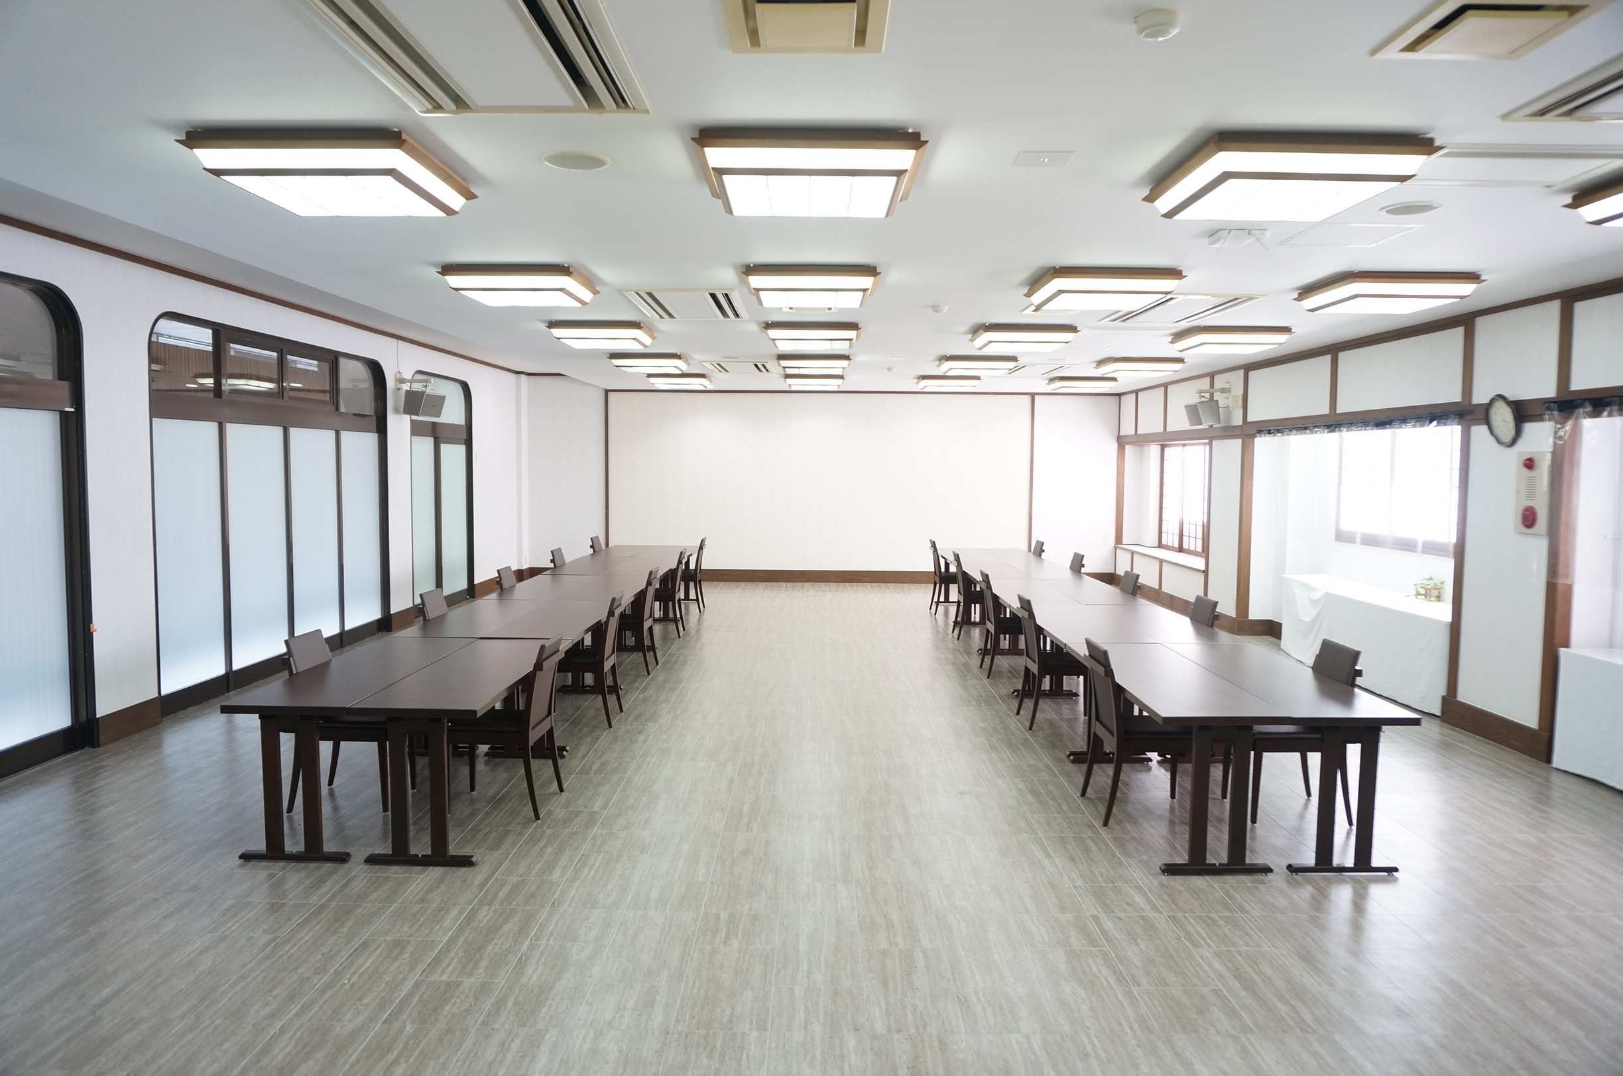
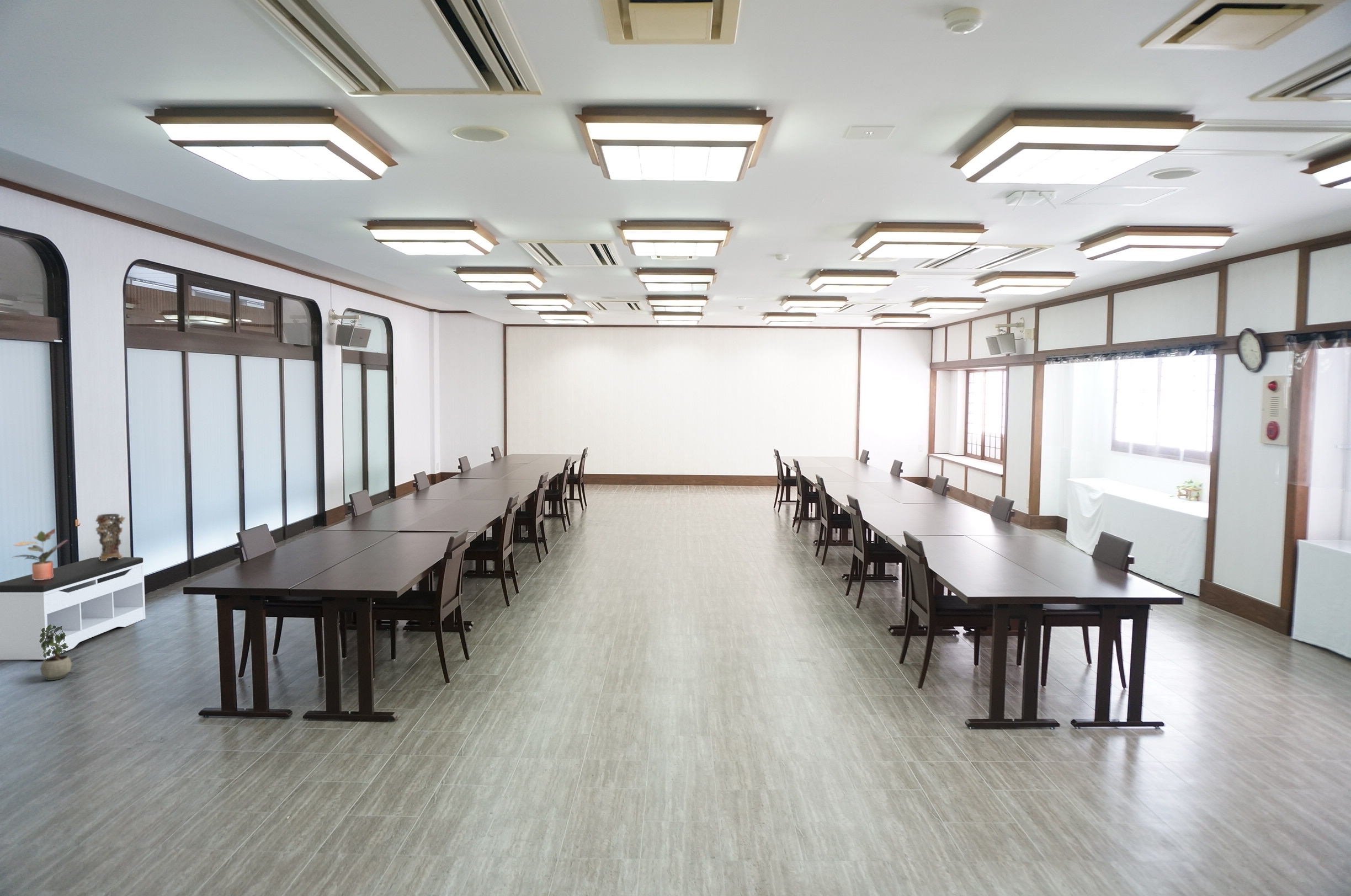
+ decorative vase [95,513,126,561]
+ potted plant [39,625,72,681]
+ bench [0,557,146,660]
+ potted plant [12,528,68,580]
